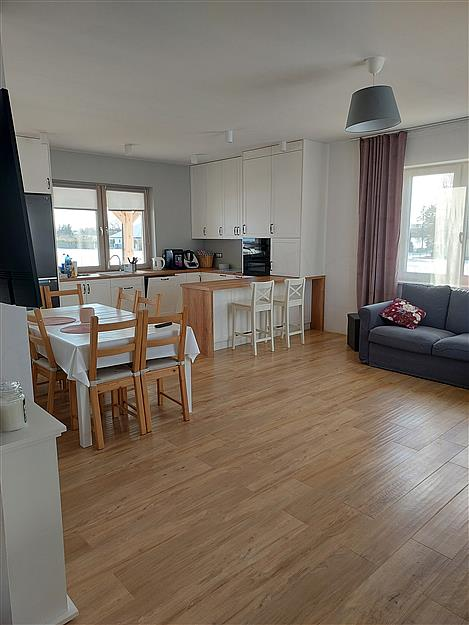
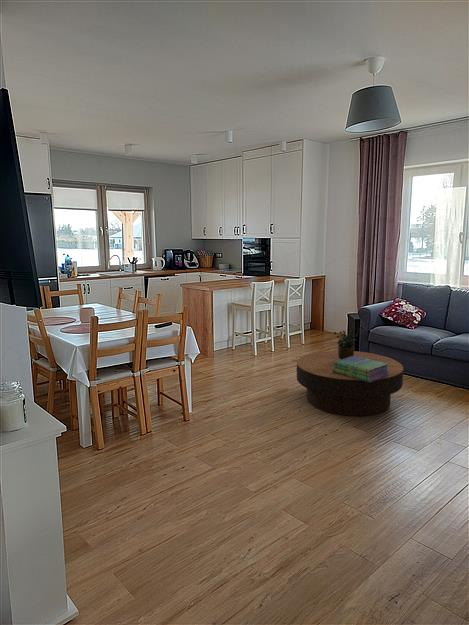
+ stack of books [332,356,390,382]
+ potted plant [333,322,363,359]
+ coffee table [296,350,404,417]
